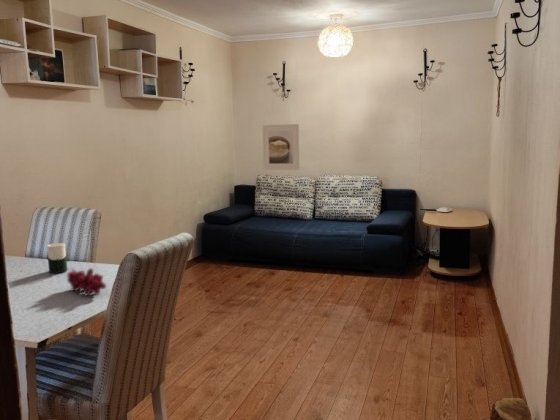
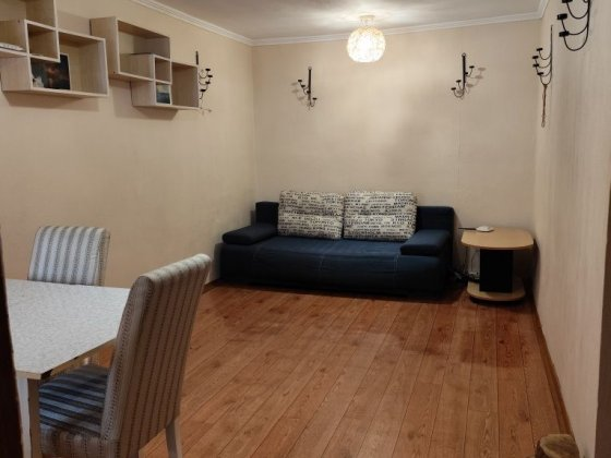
- grapes [66,267,107,297]
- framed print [262,123,300,171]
- cup [46,242,68,274]
